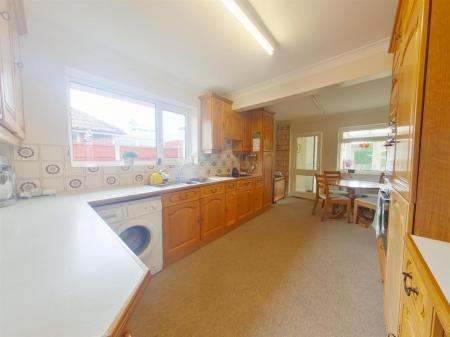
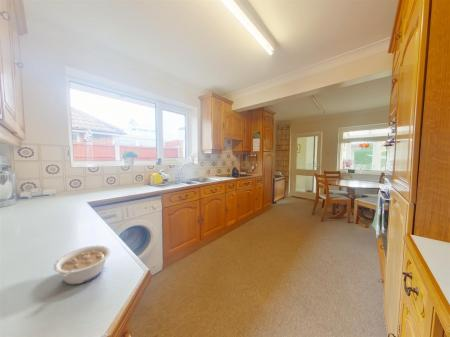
+ legume [53,244,111,285]
